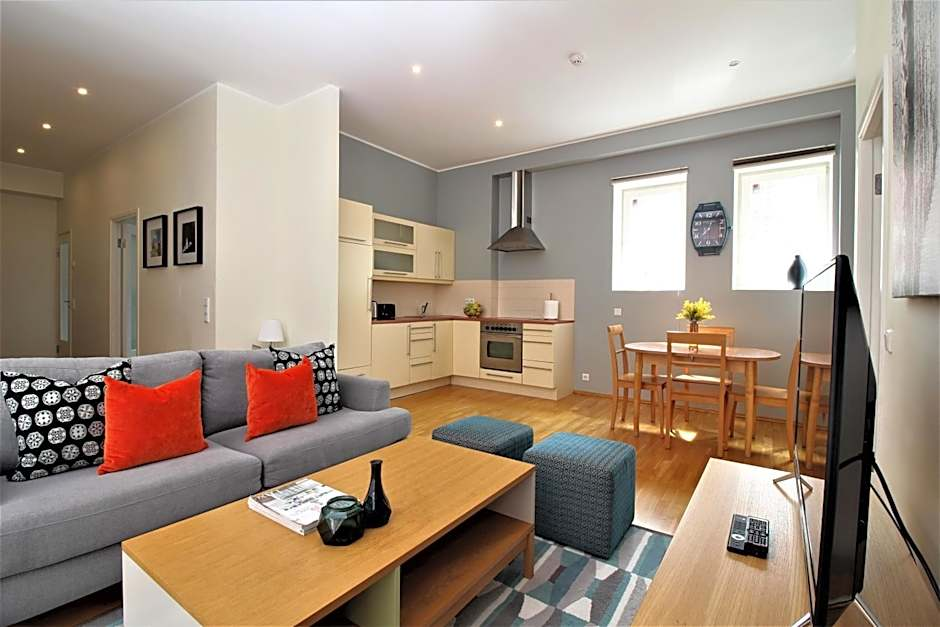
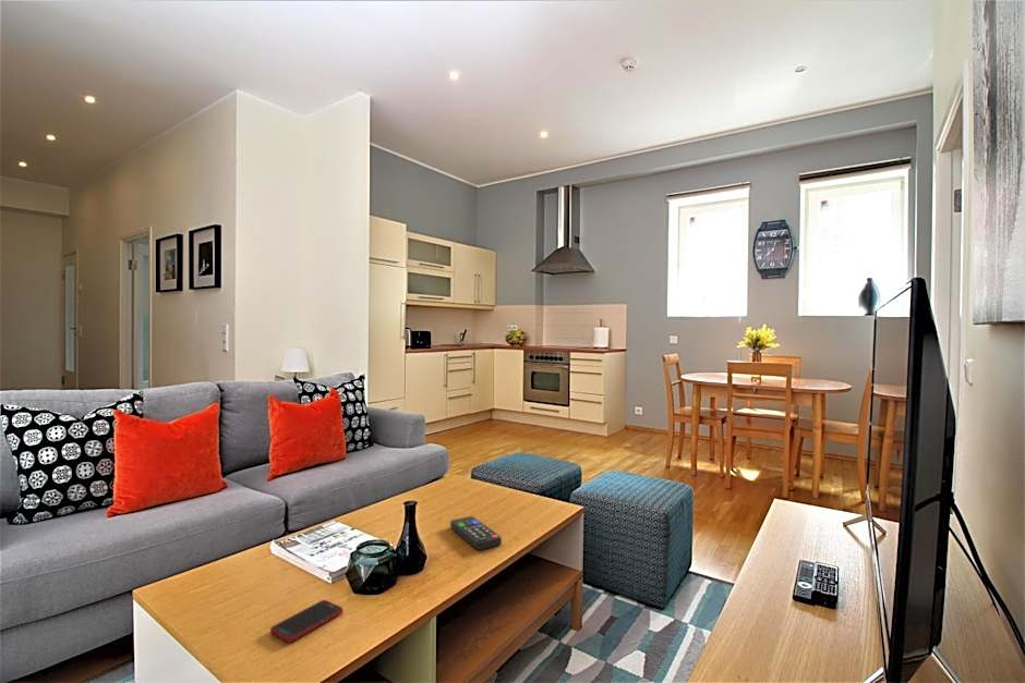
+ remote control [449,515,503,551]
+ cell phone [269,599,343,643]
